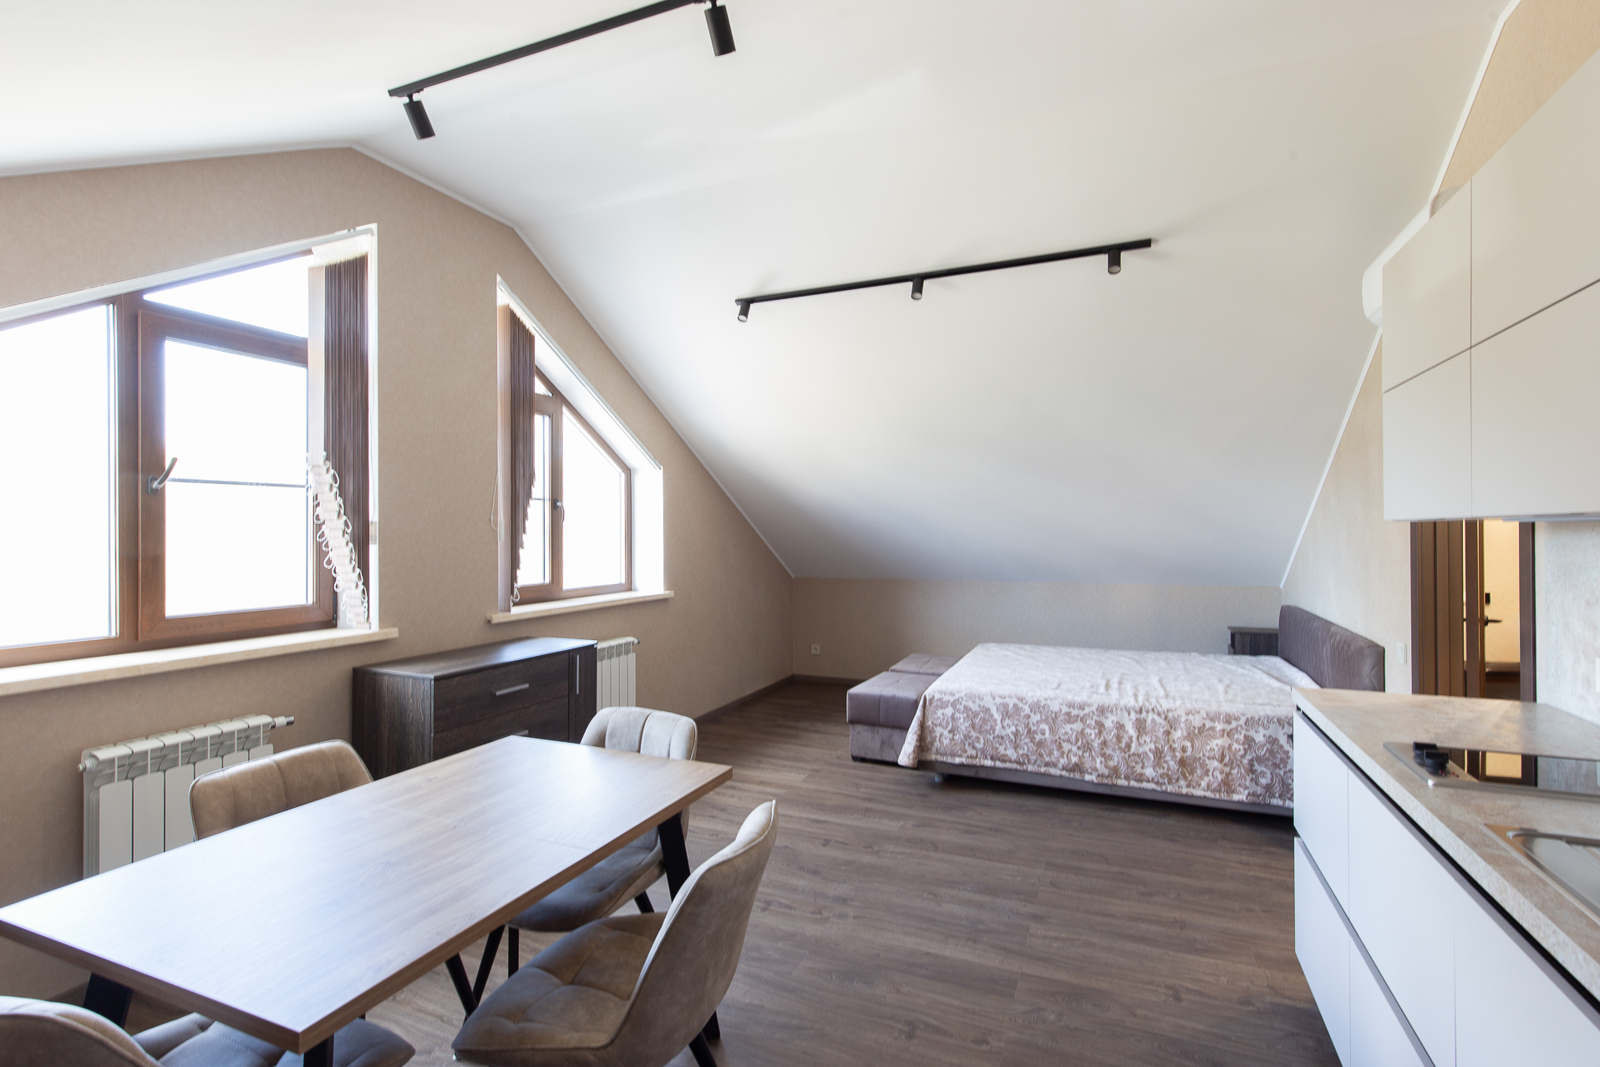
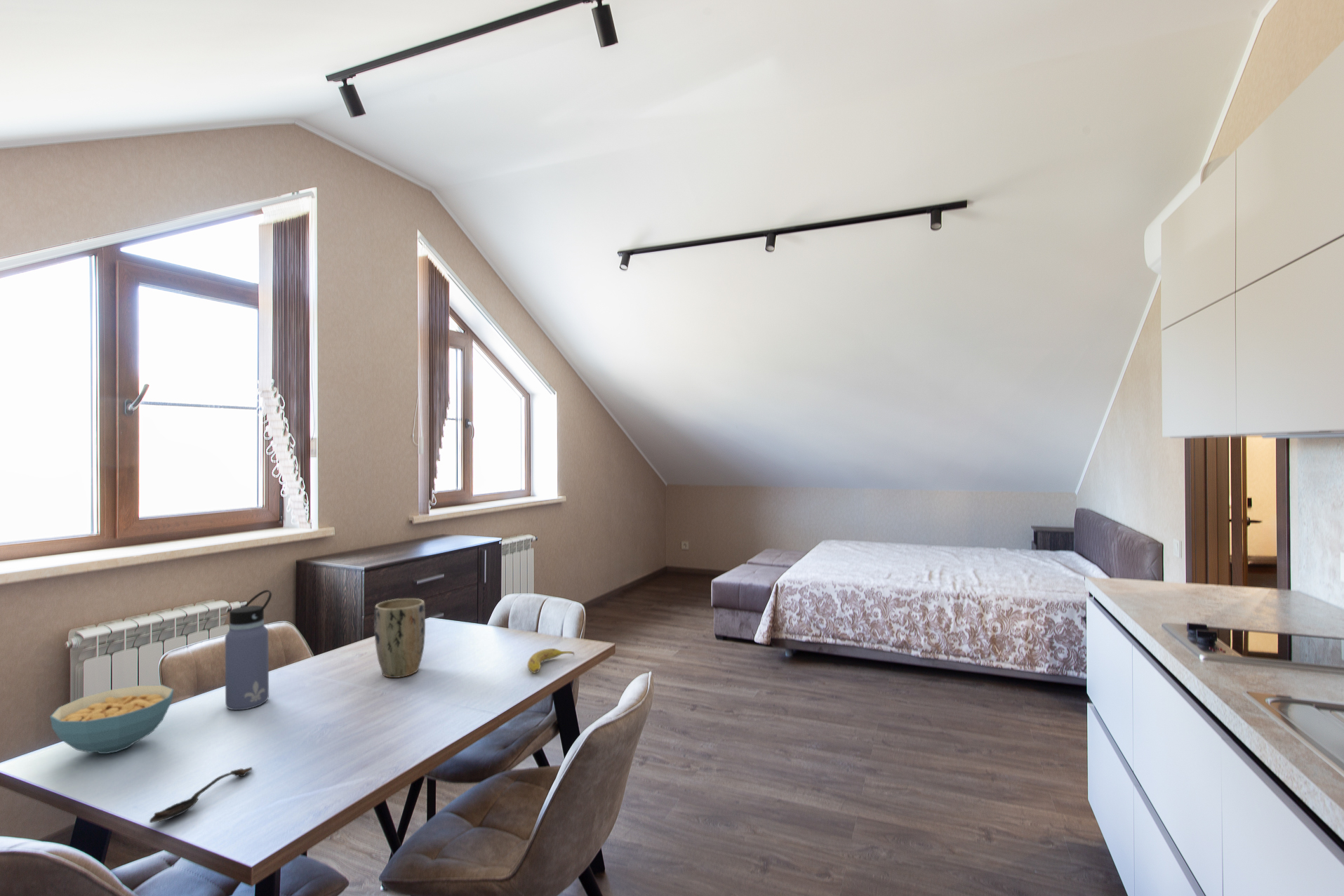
+ cereal bowl [49,684,175,754]
+ fruit [527,648,575,674]
+ spoon [149,766,253,824]
+ water bottle [225,589,272,711]
+ plant pot [373,598,426,678]
